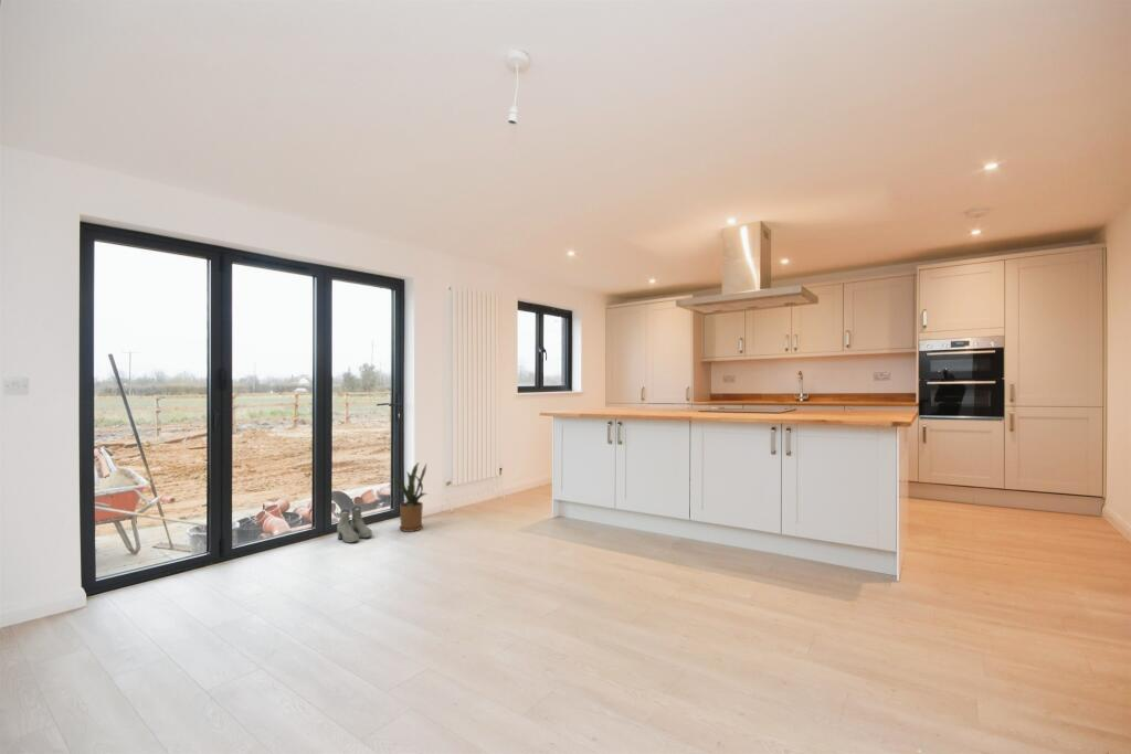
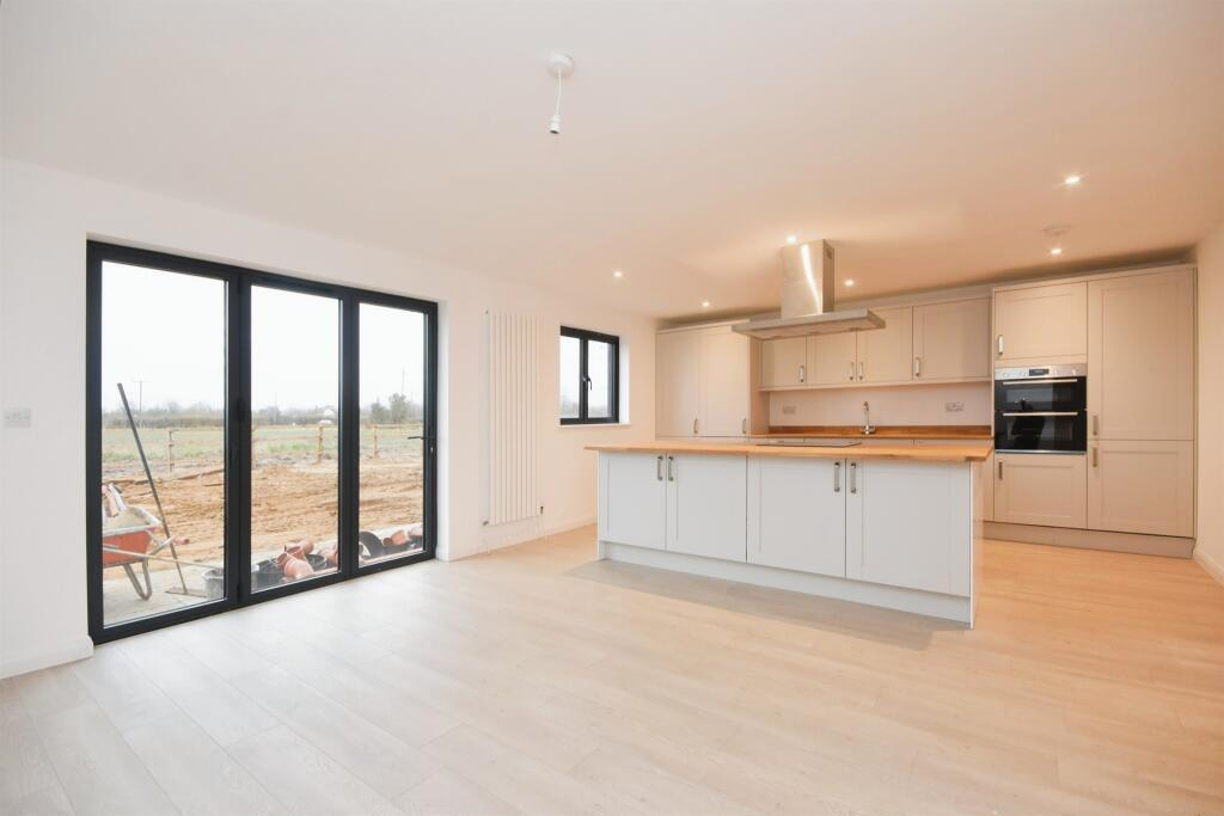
- house plant [388,461,430,533]
- boots [336,506,373,544]
